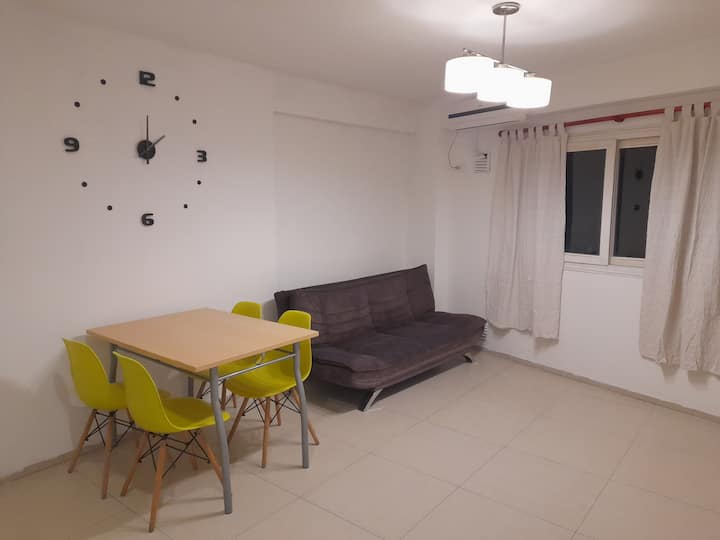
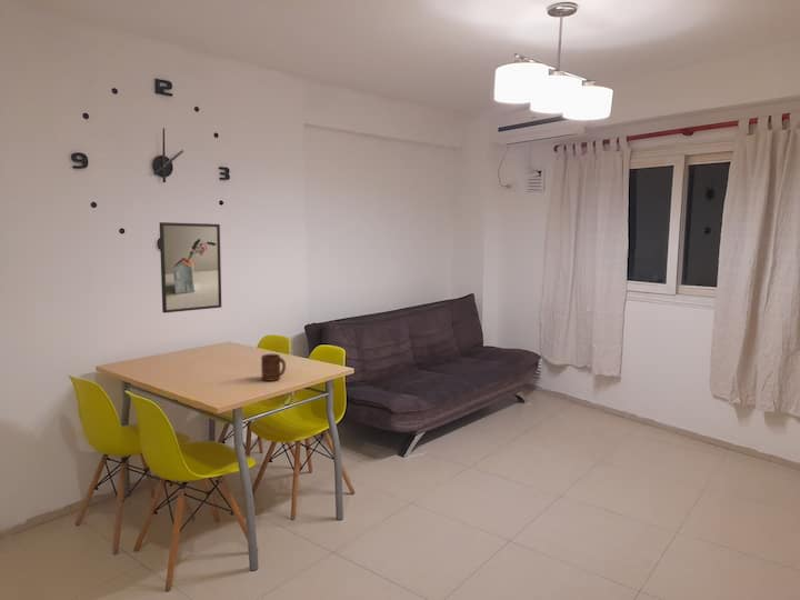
+ cup [260,353,287,382]
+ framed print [159,221,222,314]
